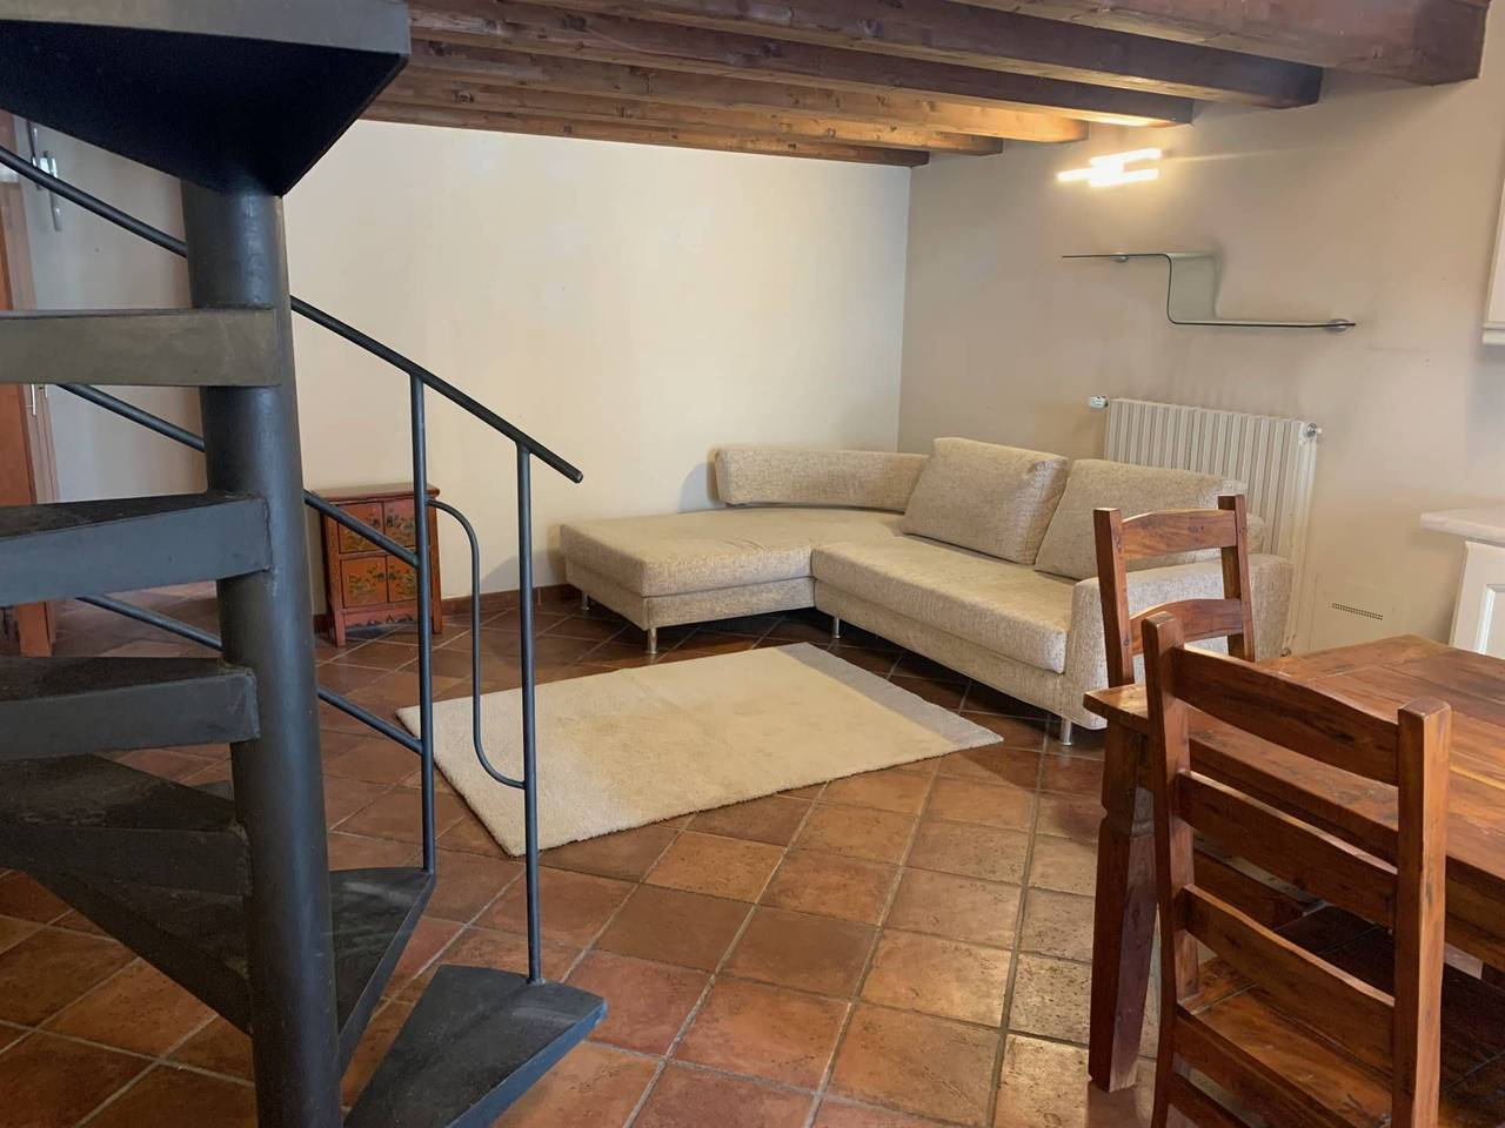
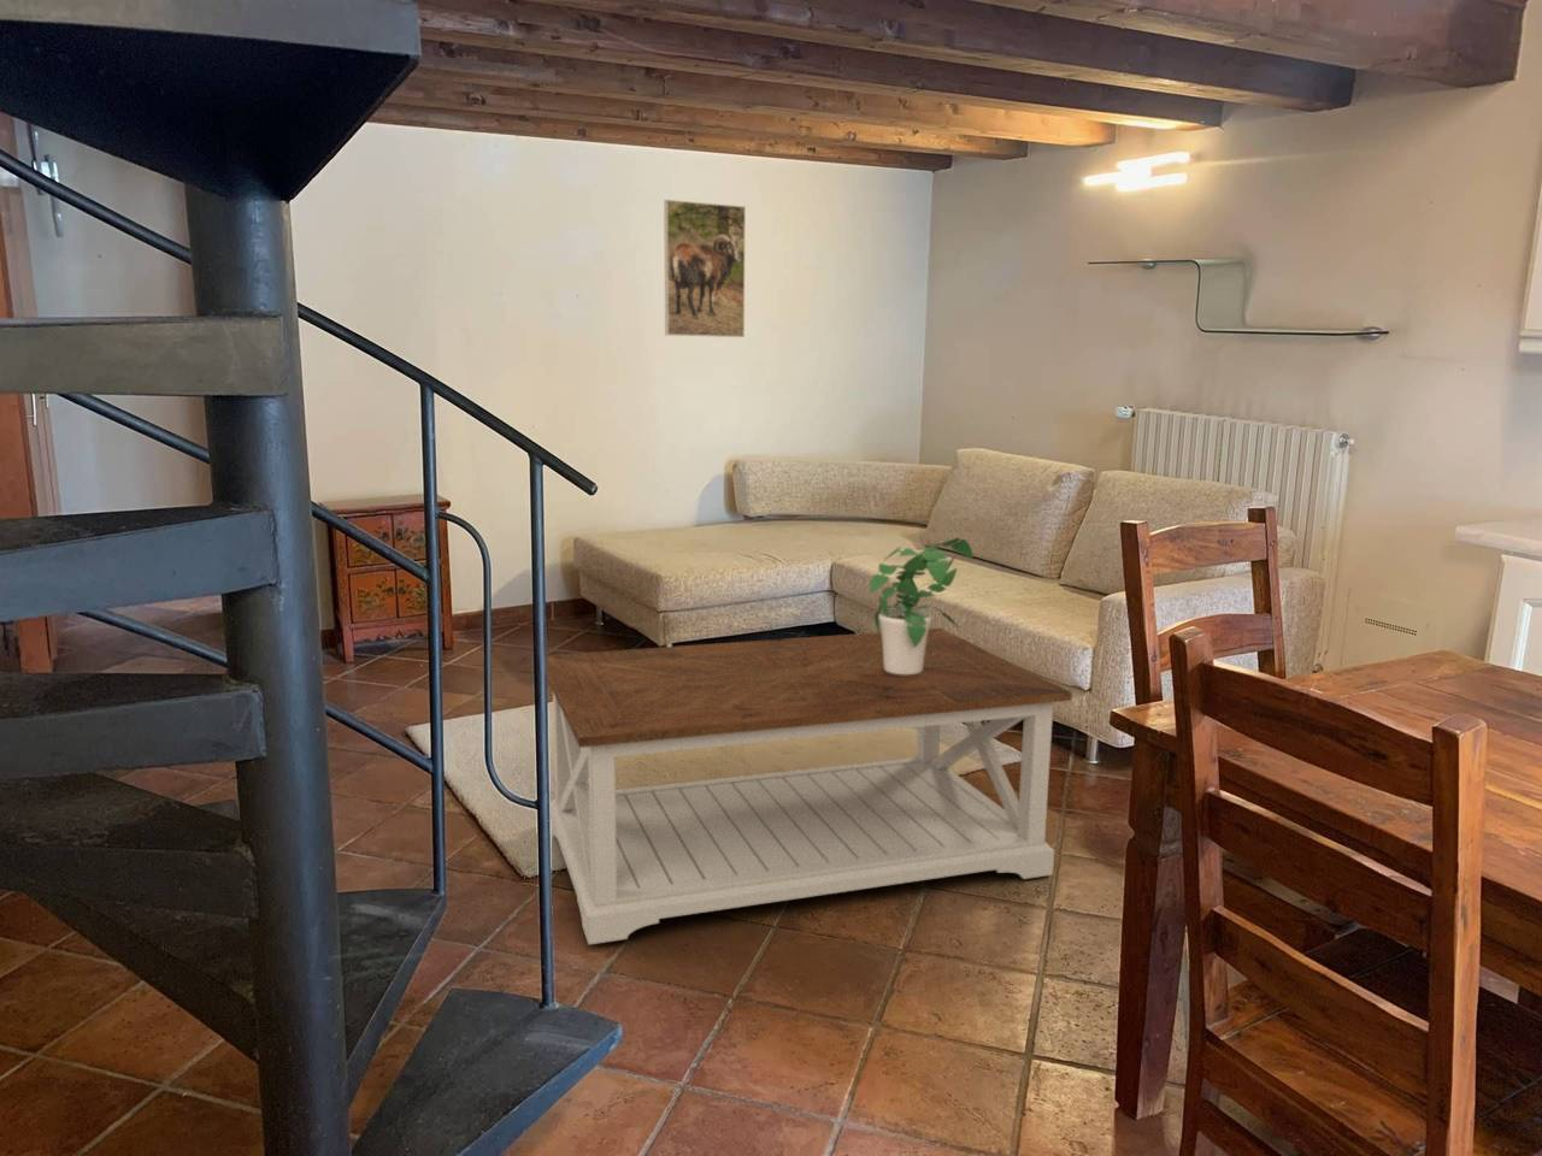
+ potted plant [868,537,975,675]
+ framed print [663,199,747,339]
+ coffee table [545,628,1073,945]
